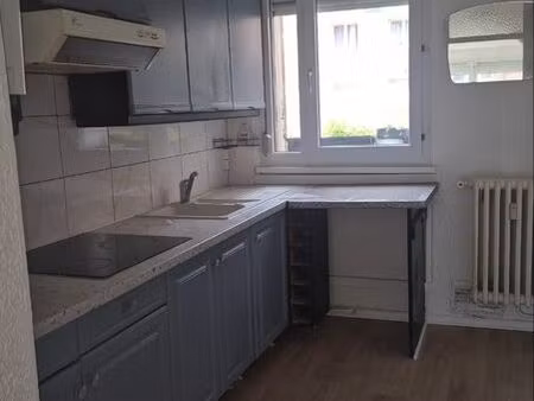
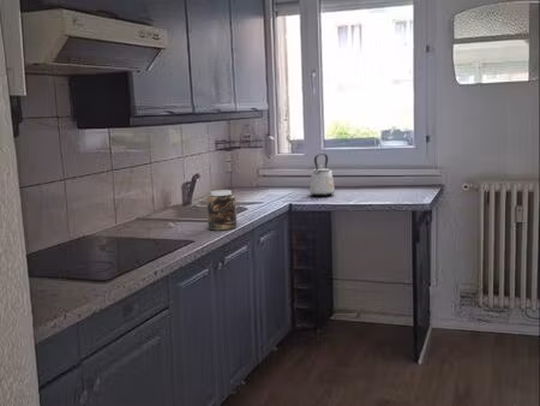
+ kettle [308,153,336,197]
+ jar [205,189,238,232]
